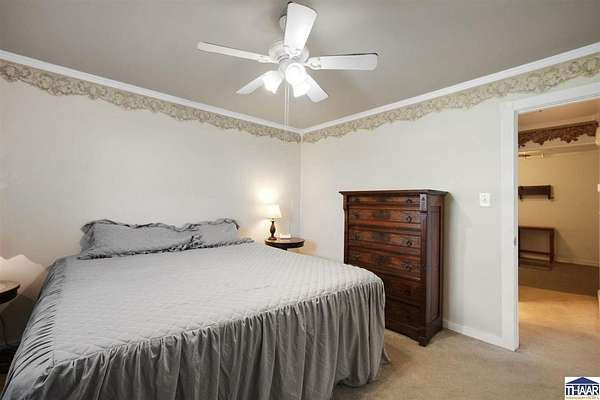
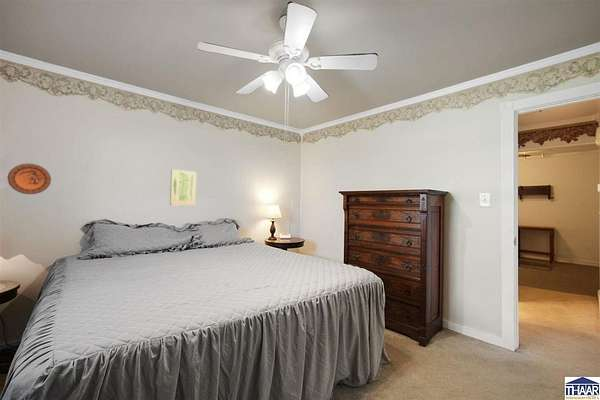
+ wall art [169,169,197,207]
+ decorative plate [7,163,52,195]
